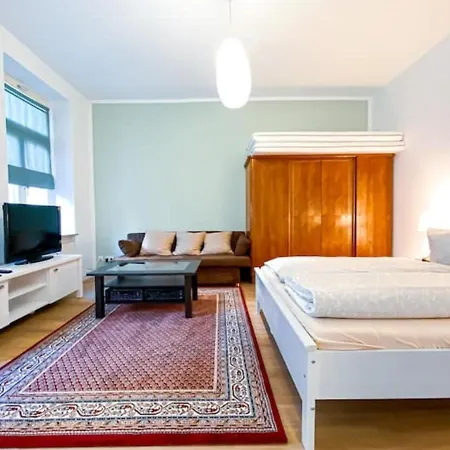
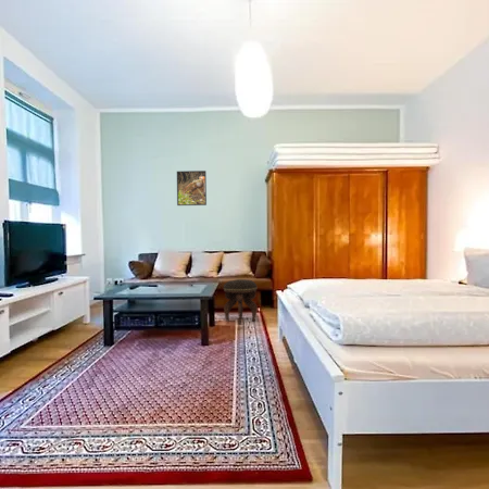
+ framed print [176,170,208,206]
+ footstool [223,278,258,325]
